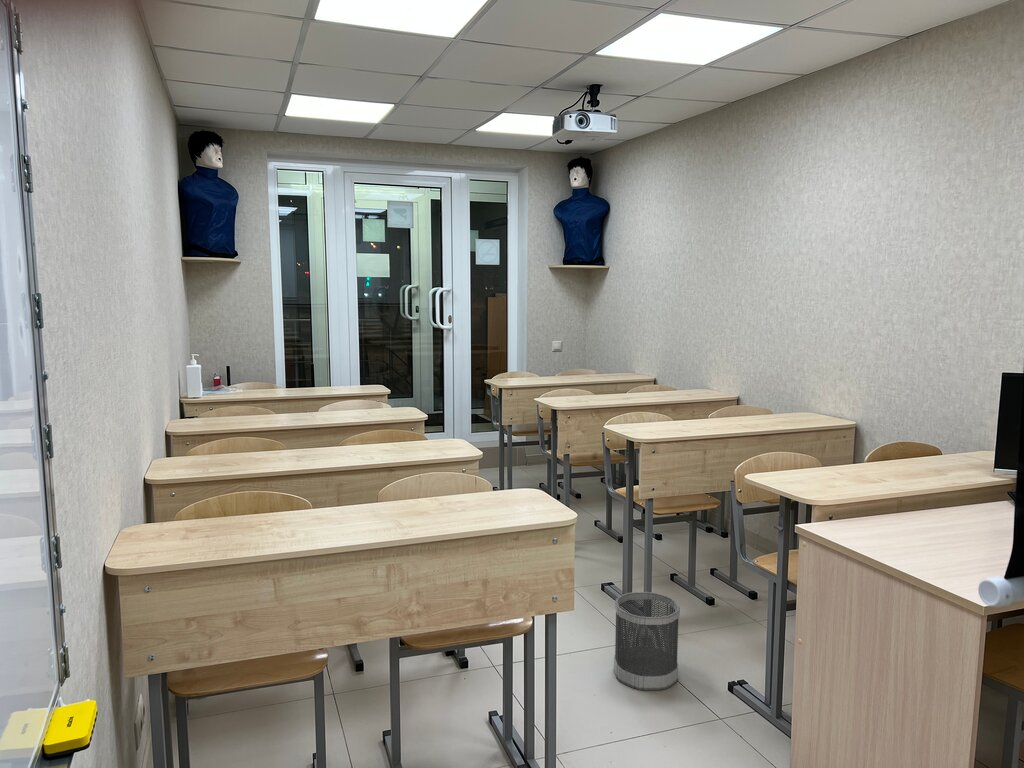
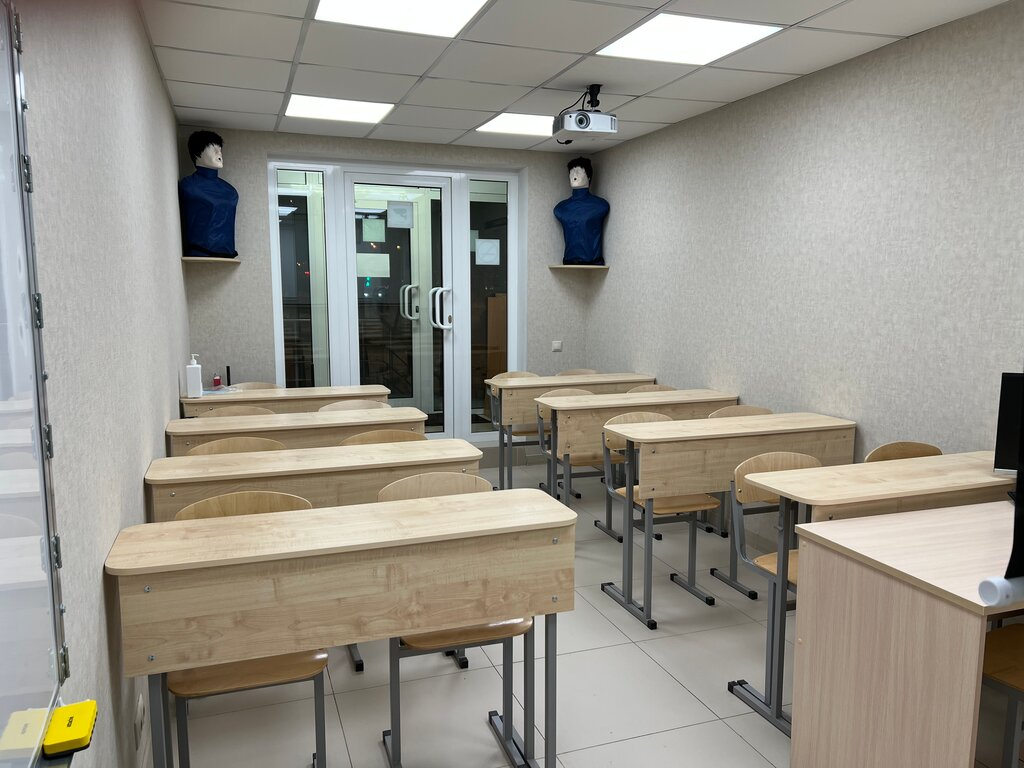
- wastebasket [613,591,681,691]
